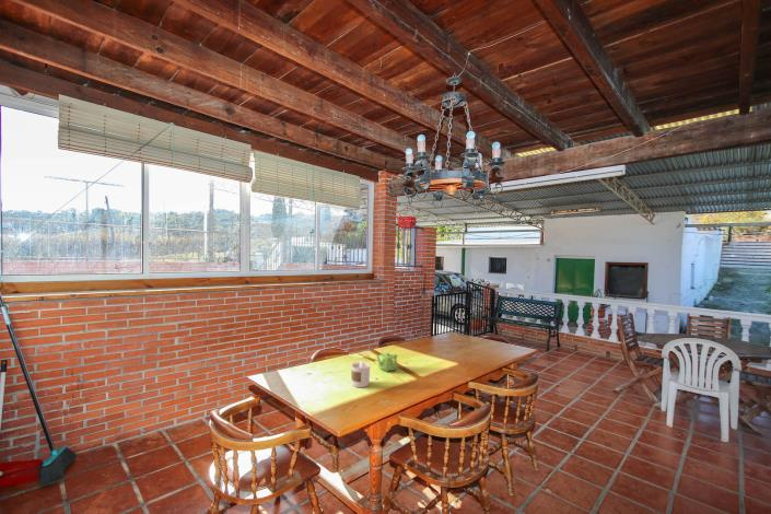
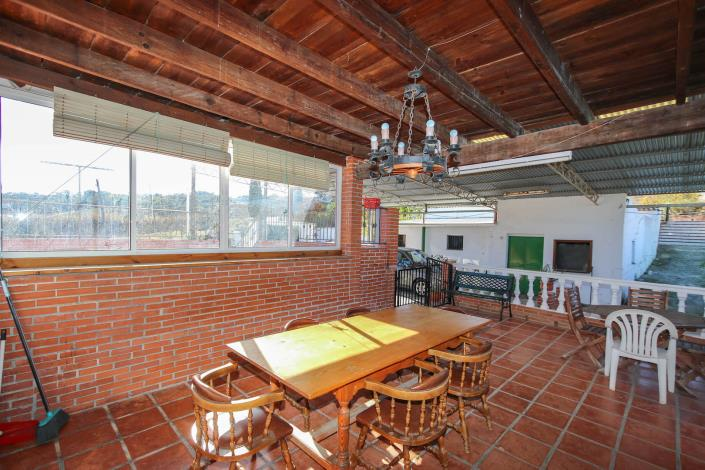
- teapot [375,352,398,373]
- candle [350,361,371,388]
